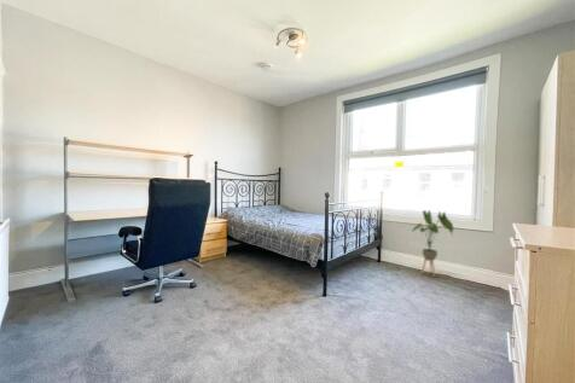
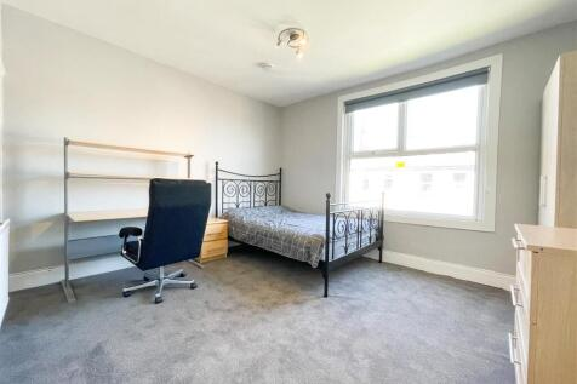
- house plant [411,209,454,278]
